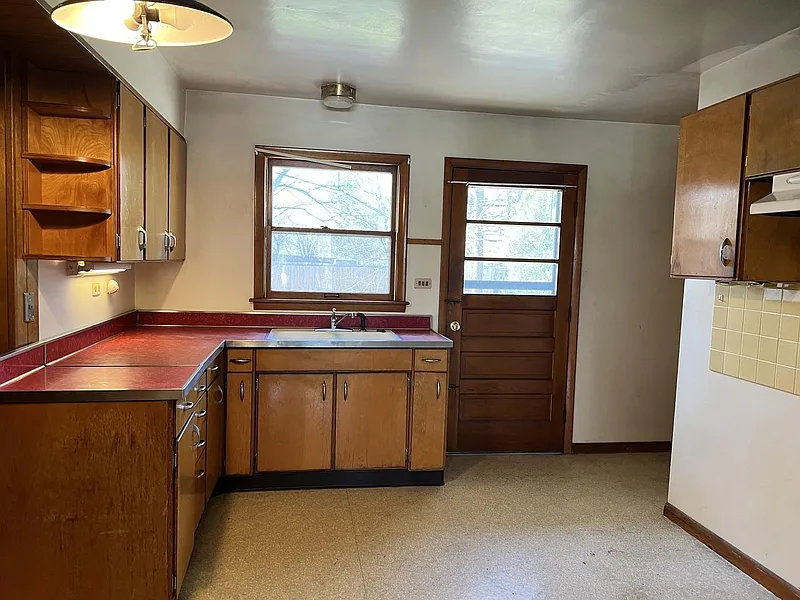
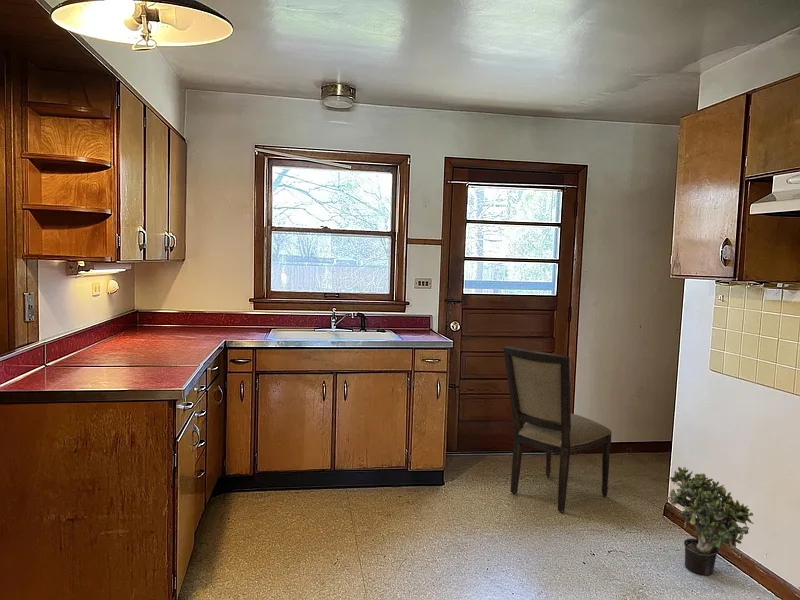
+ dining chair [503,345,613,514]
+ potted plant [667,466,754,576]
